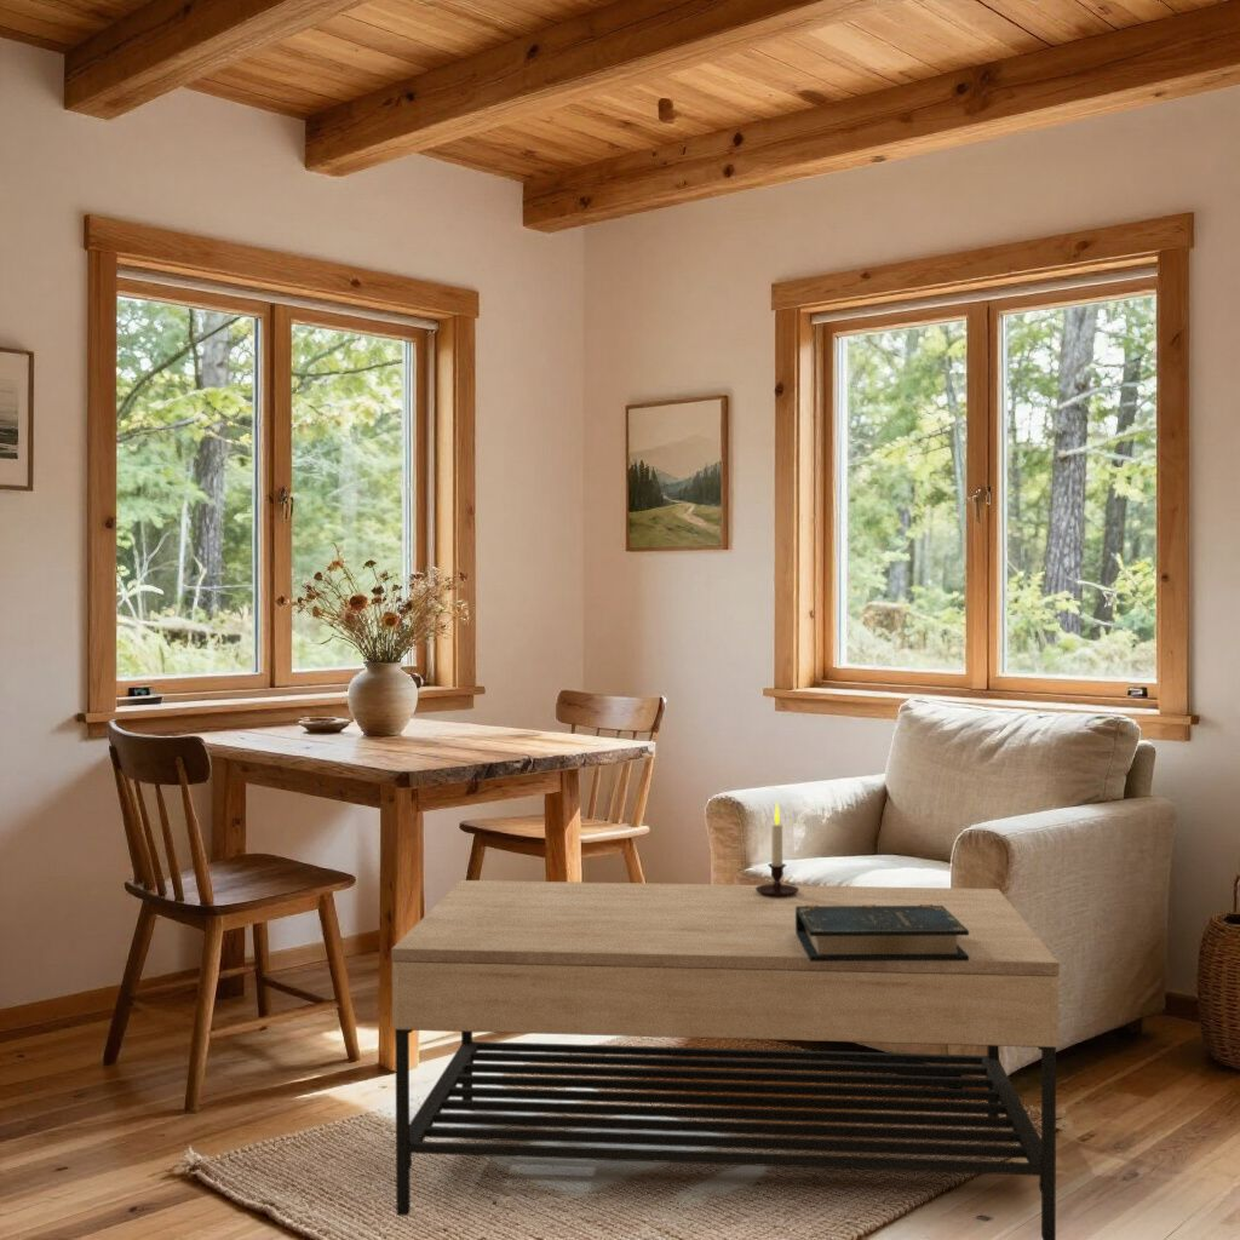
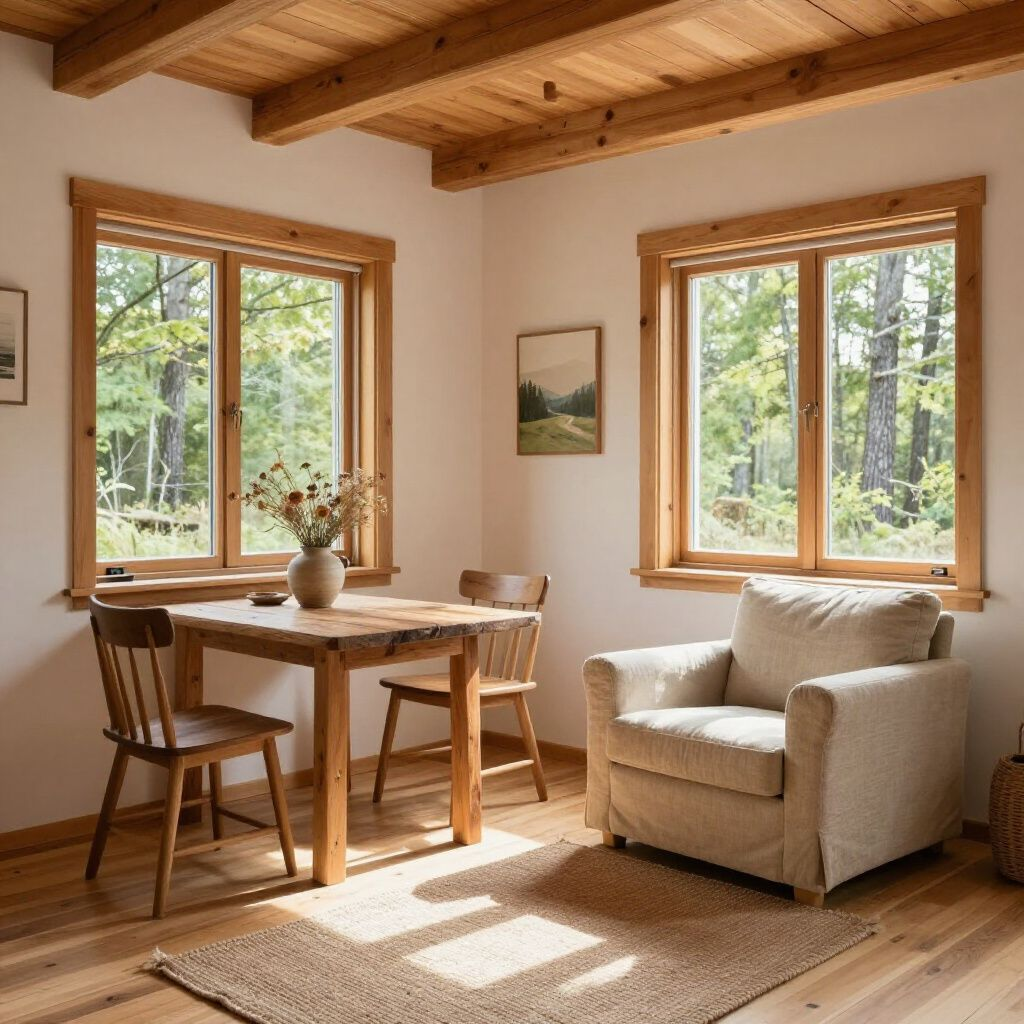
- candle [756,800,799,897]
- coffee table [390,879,1061,1240]
- book [796,905,969,961]
